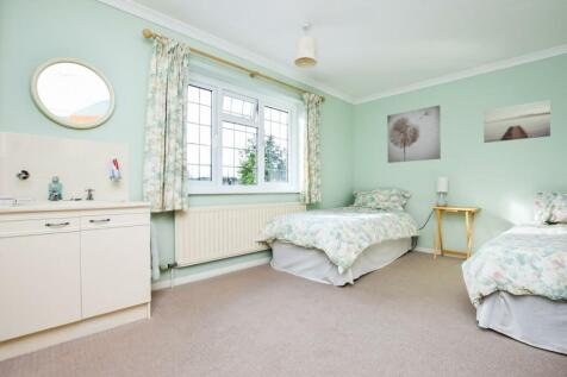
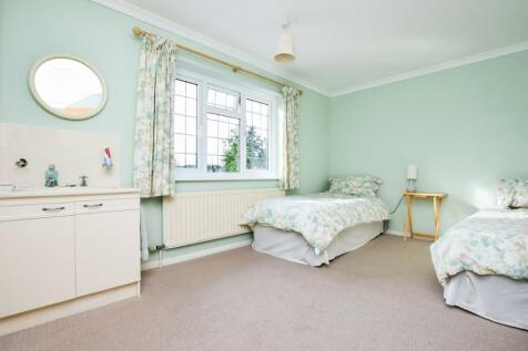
- wall art [482,99,552,144]
- wall art [386,105,442,164]
